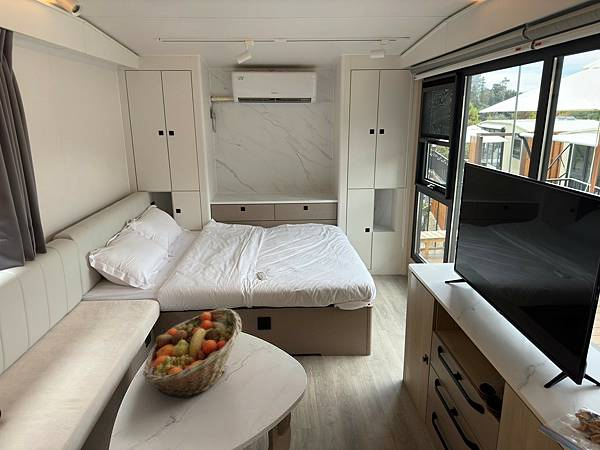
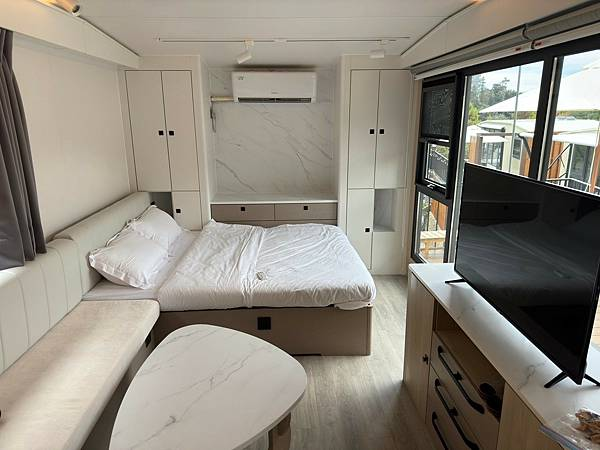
- fruit basket [142,307,243,399]
